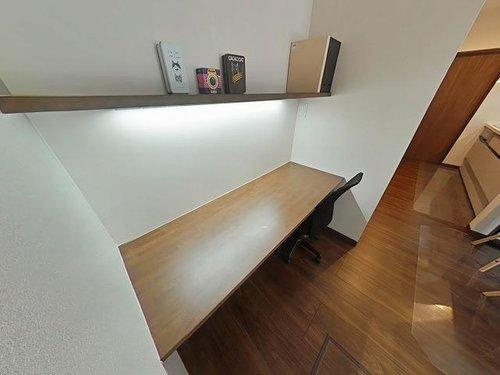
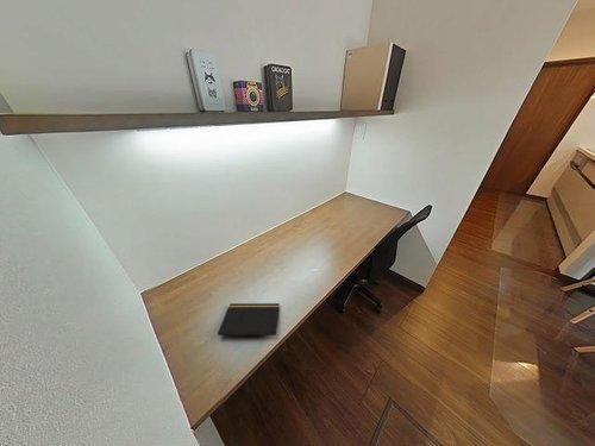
+ notepad [217,302,280,340]
